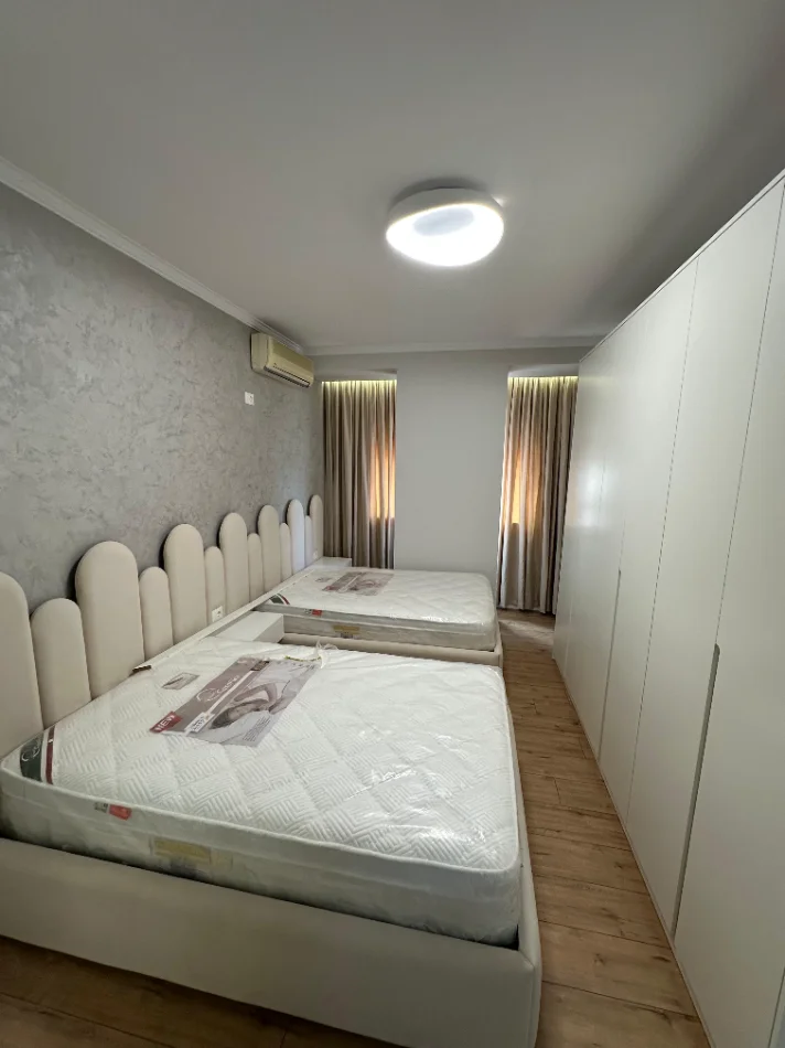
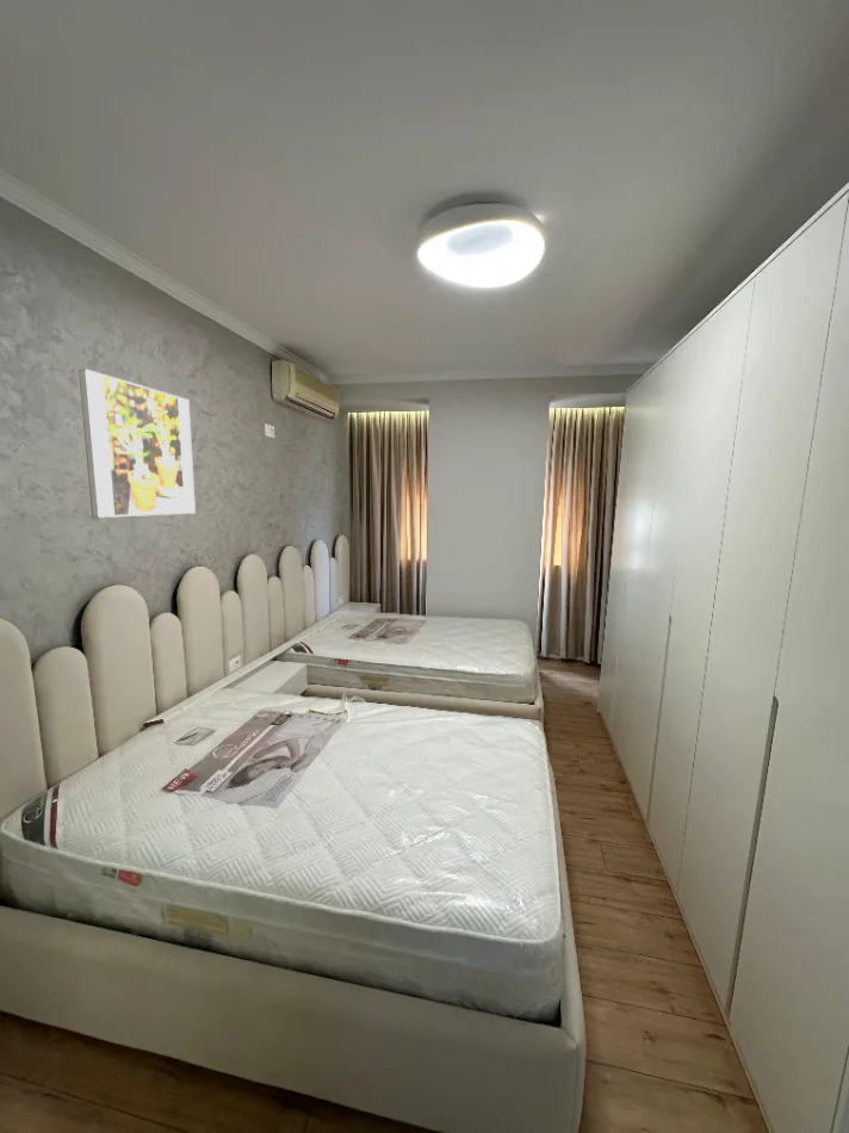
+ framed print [78,367,197,519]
